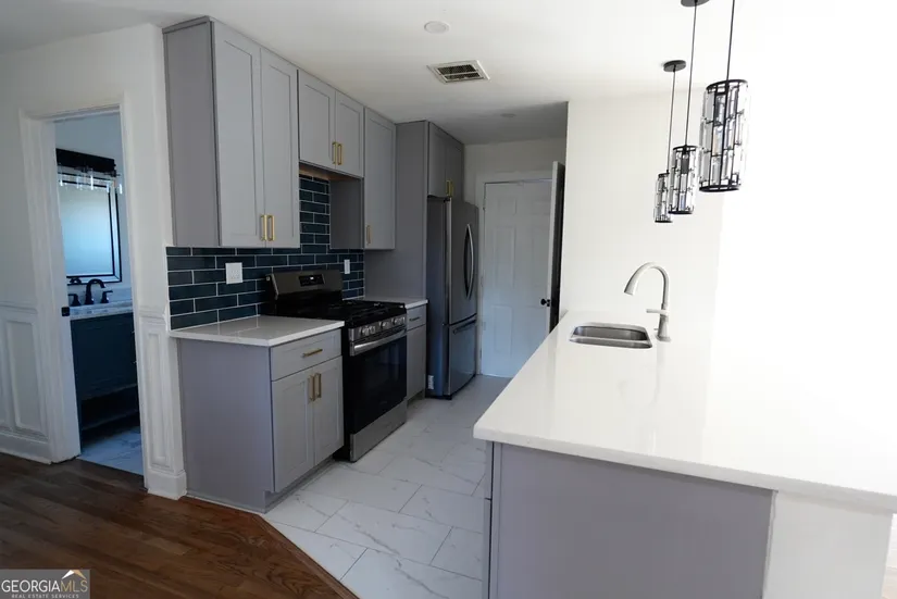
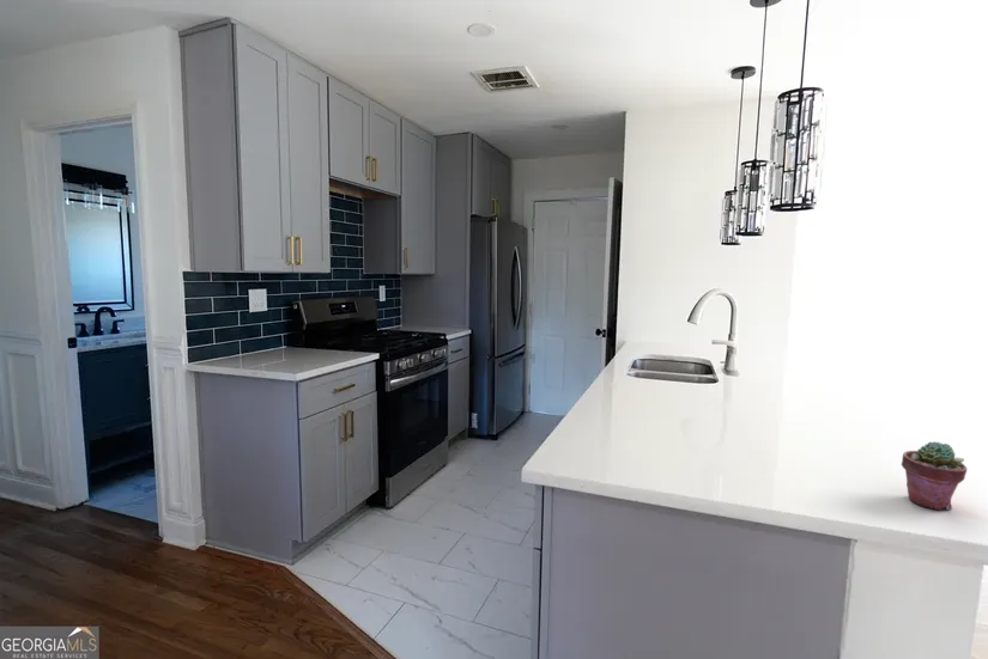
+ potted succulent [901,440,968,511]
